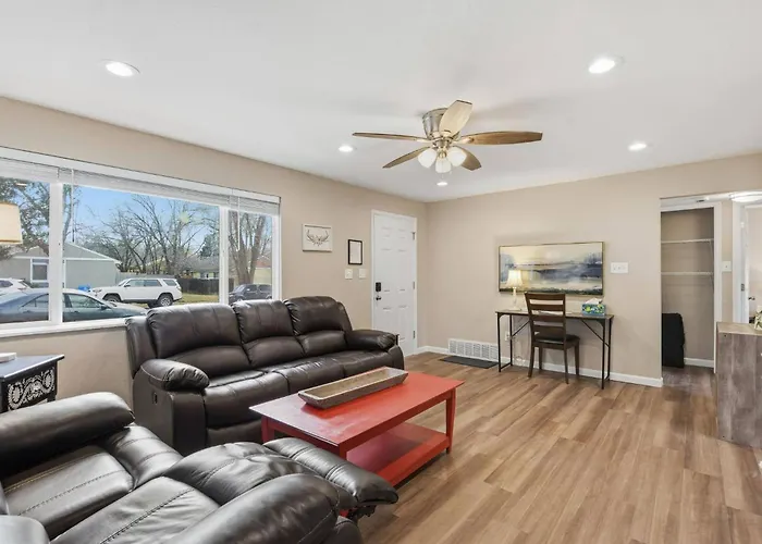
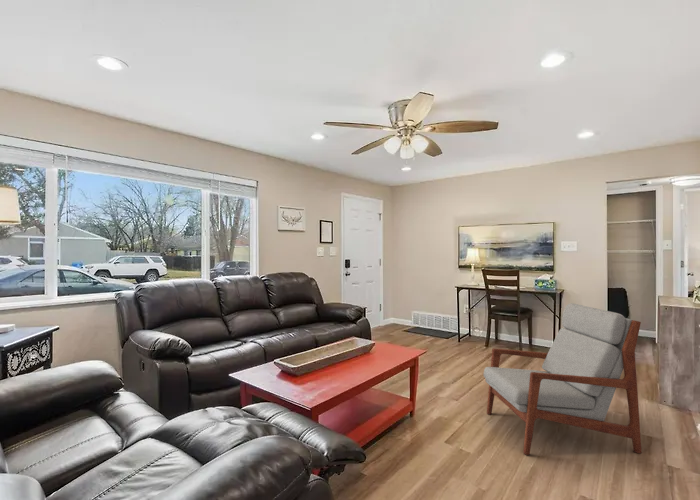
+ armchair [483,302,643,456]
